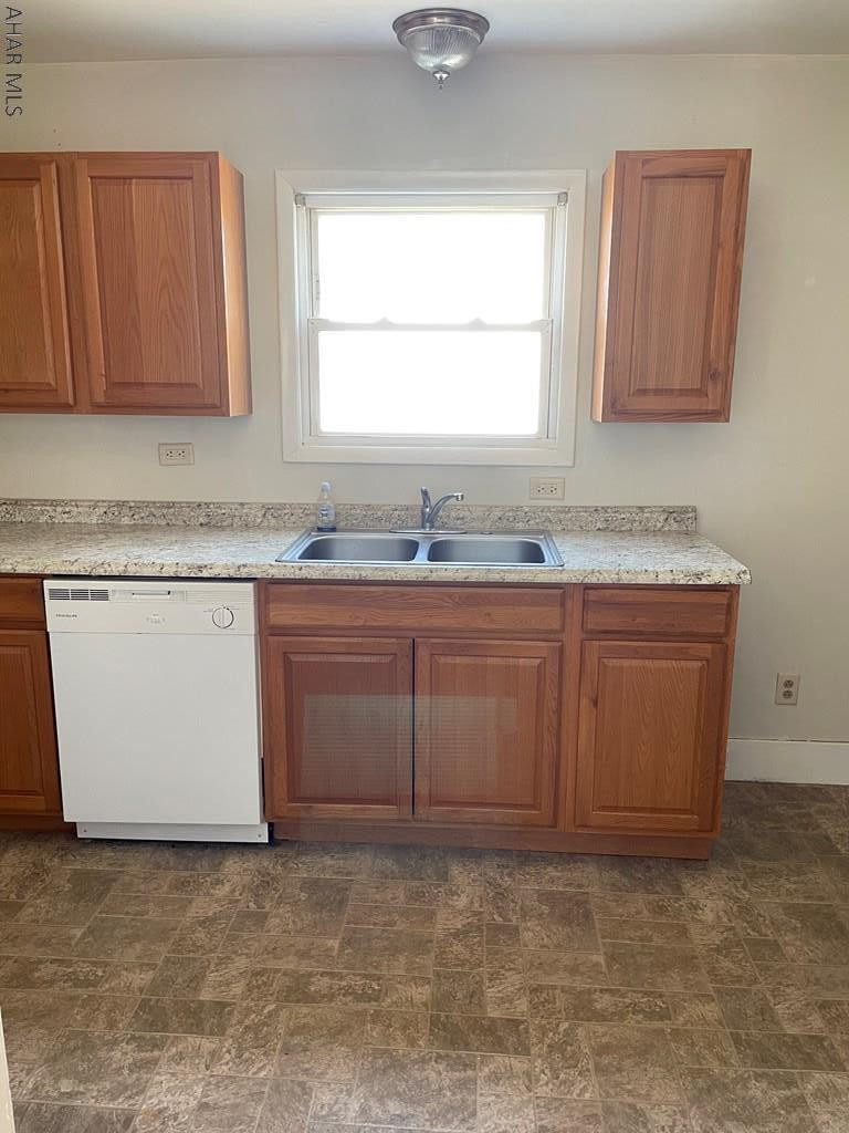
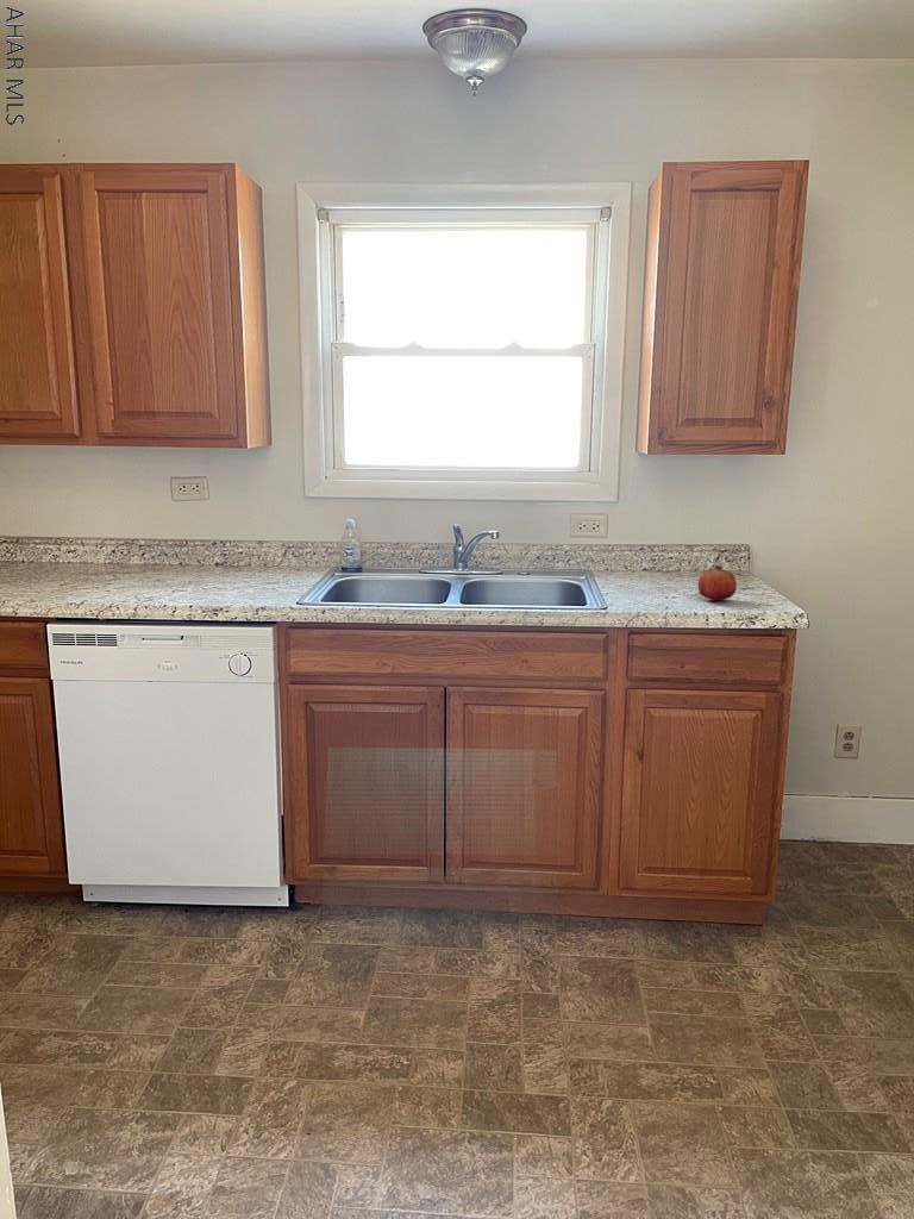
+ fruit [697,564,738,601]
